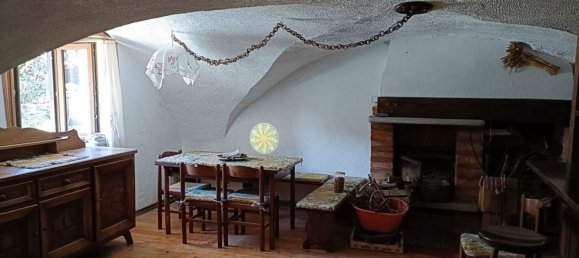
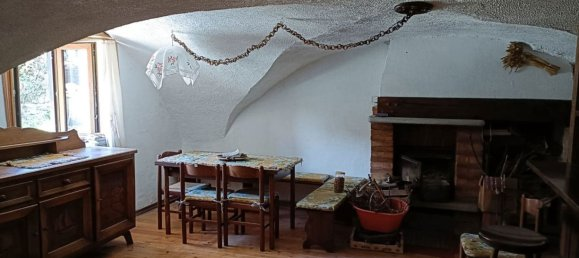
- decorative plate [249,122,280,155]
